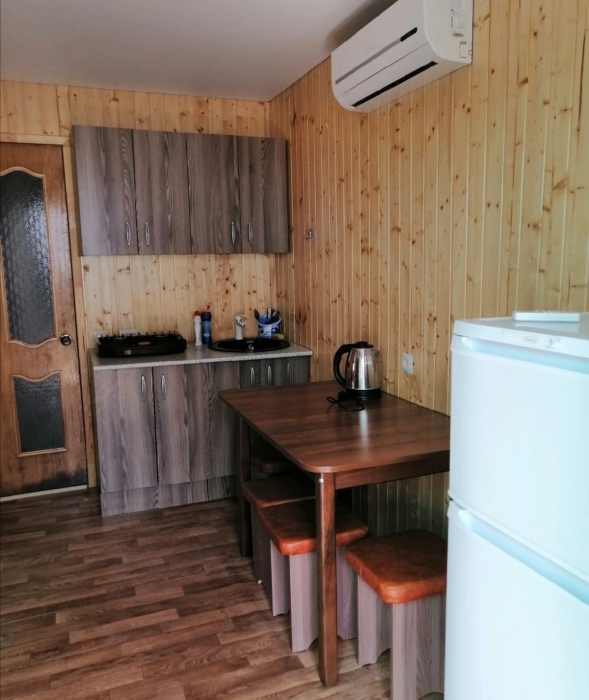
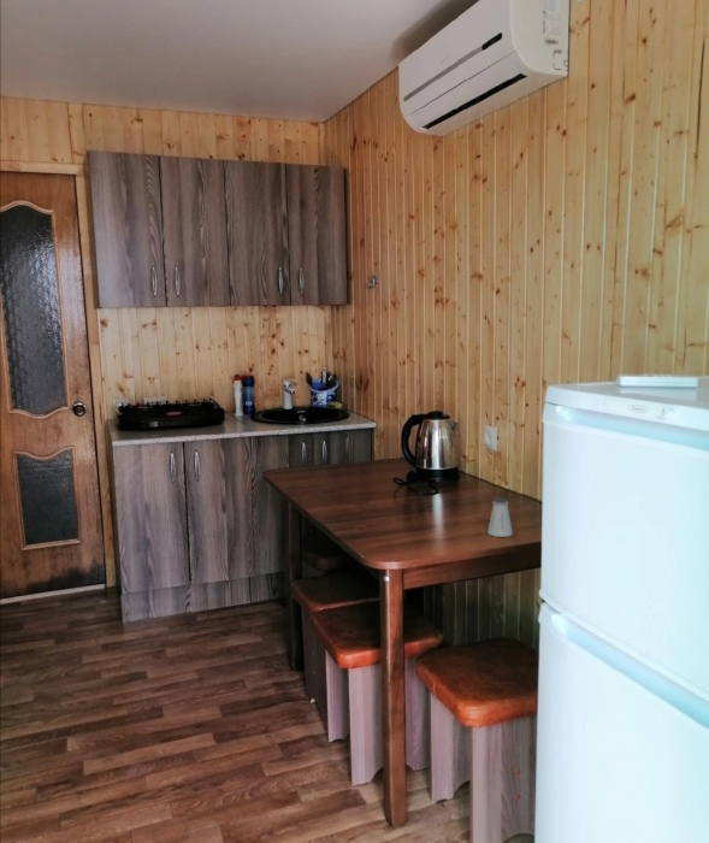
+ saltshaker [486,497,514,538]
